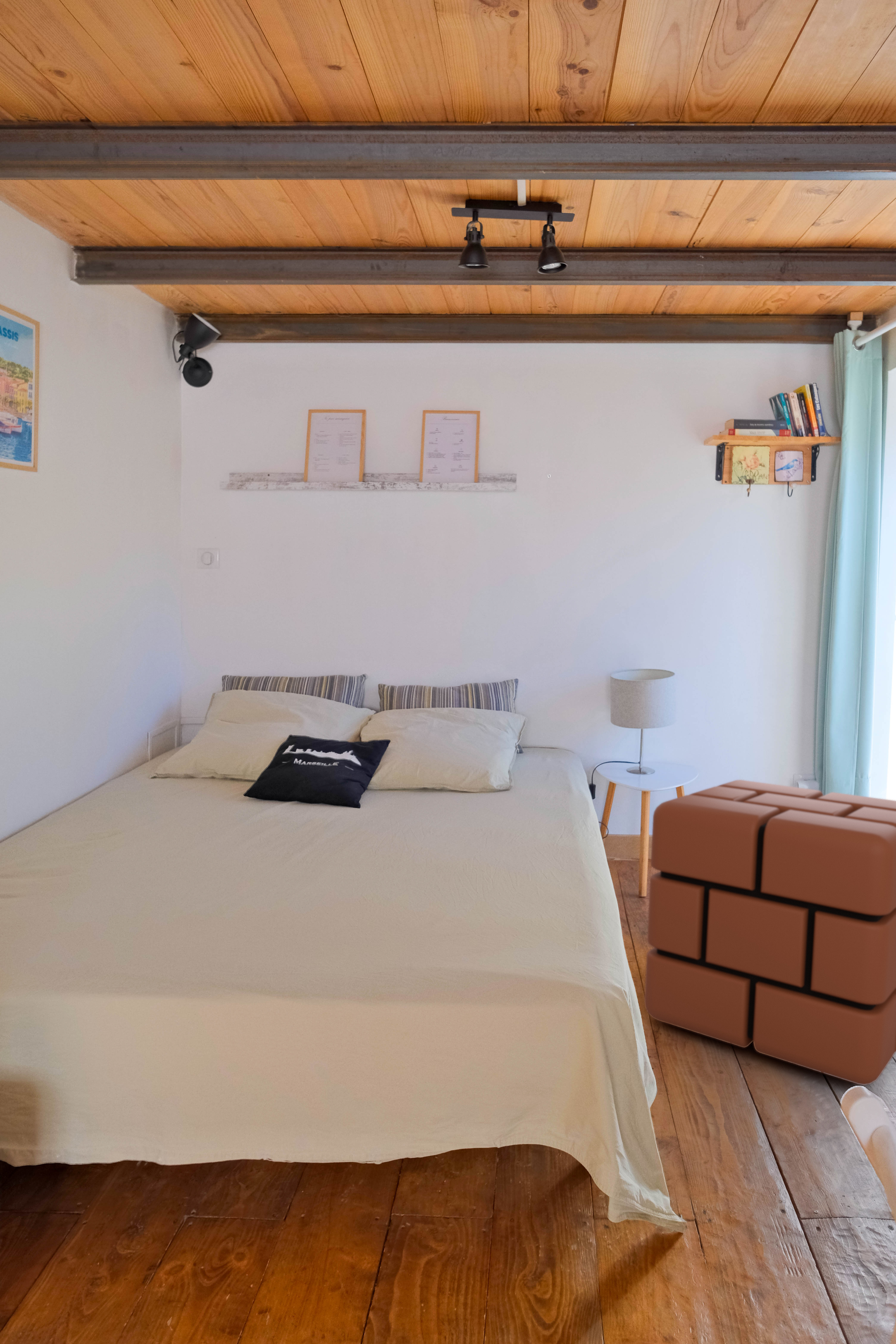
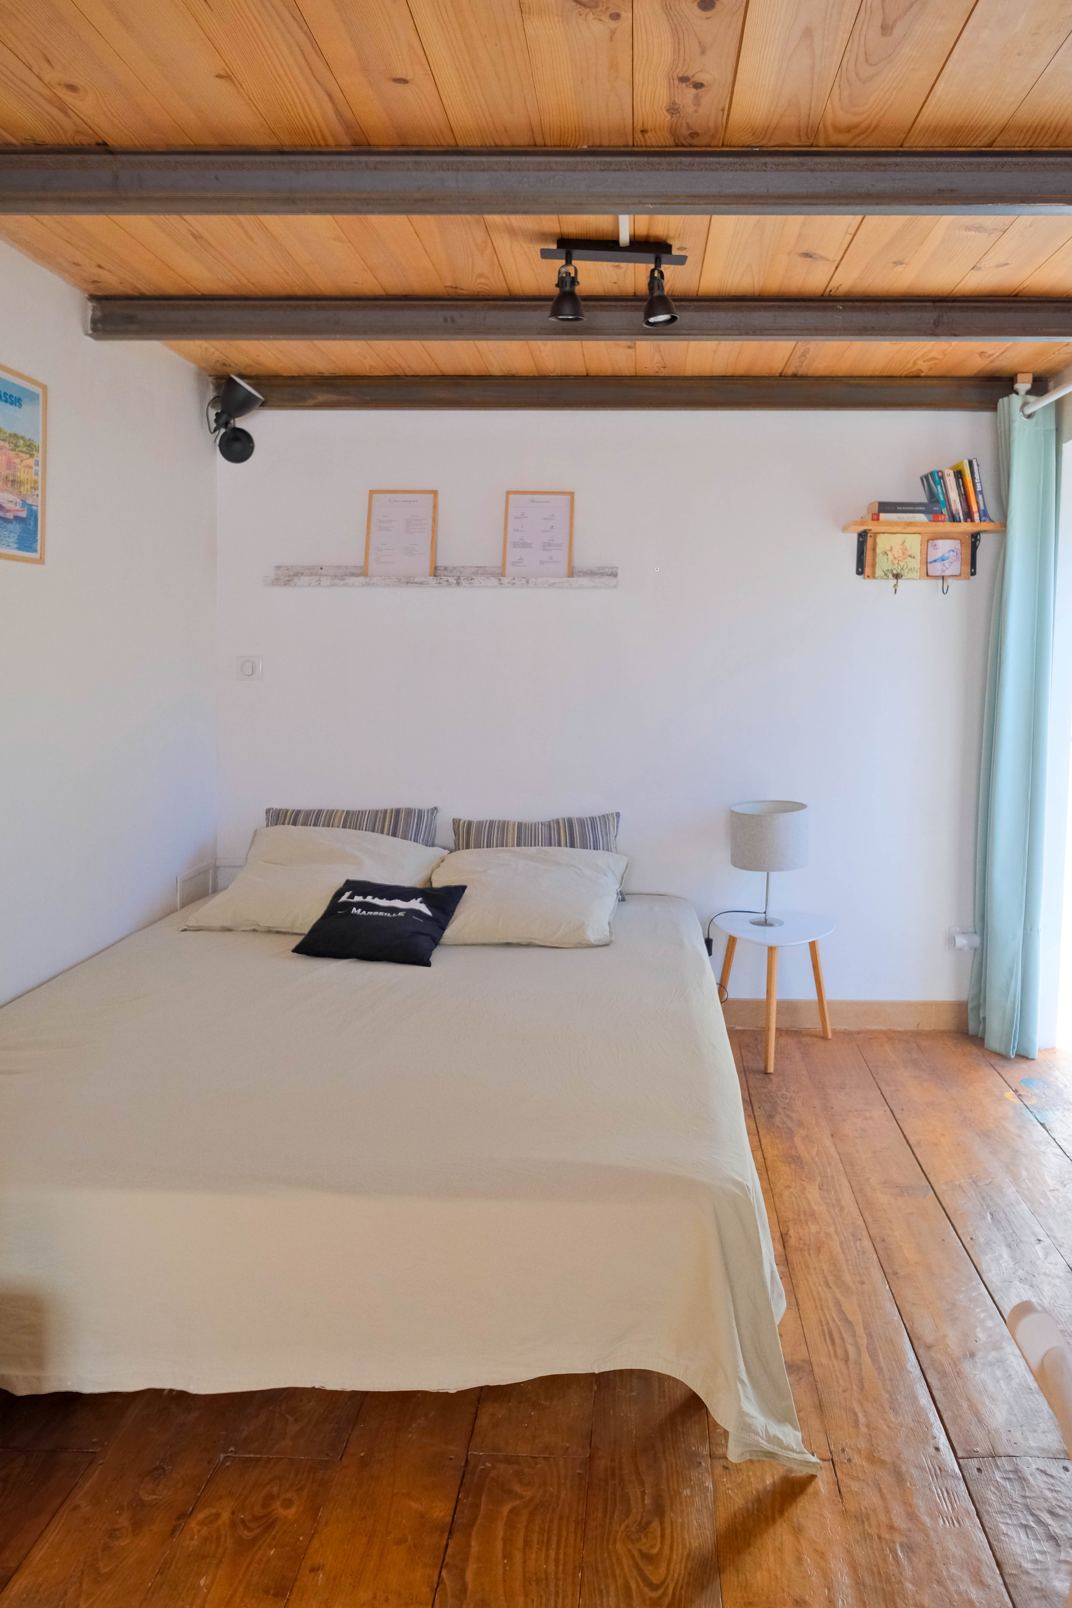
- pouf [644,779,896,1085]
